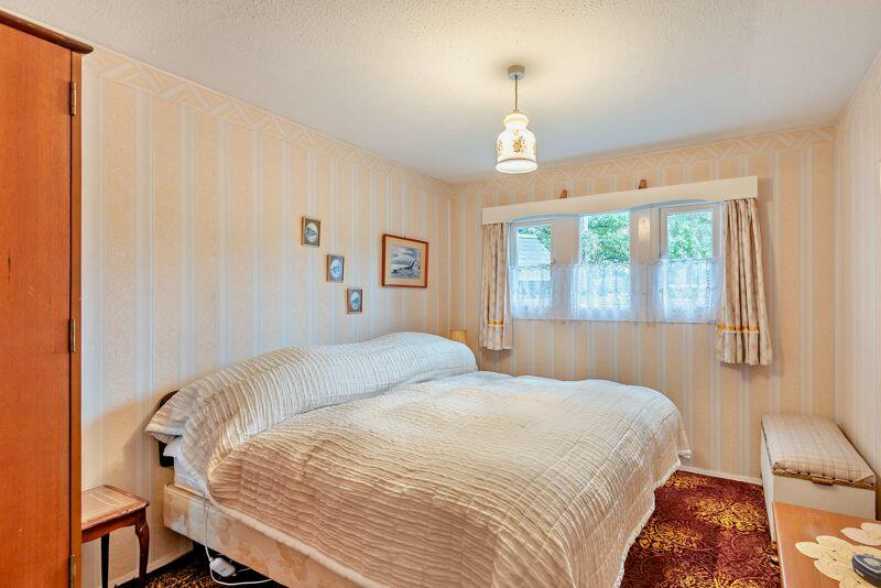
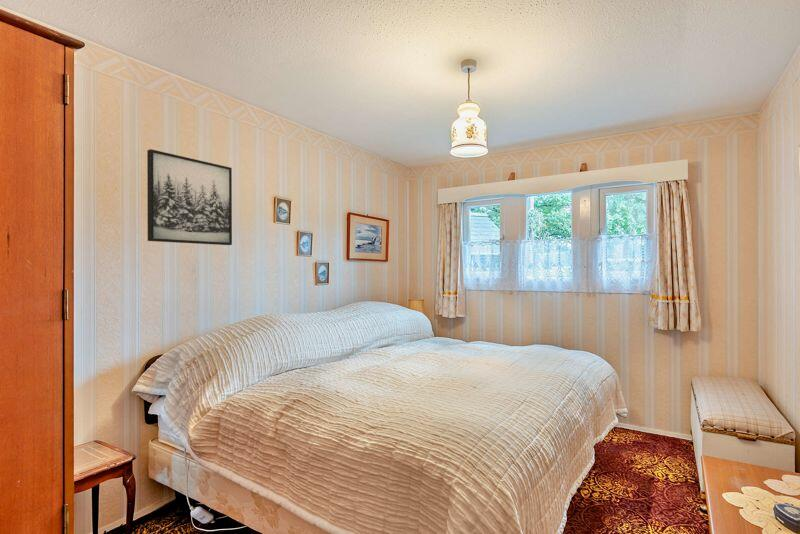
+ wall art [146,148,233,246]
